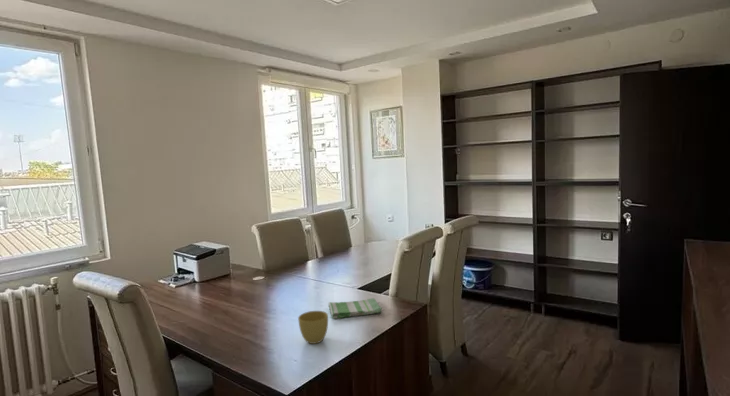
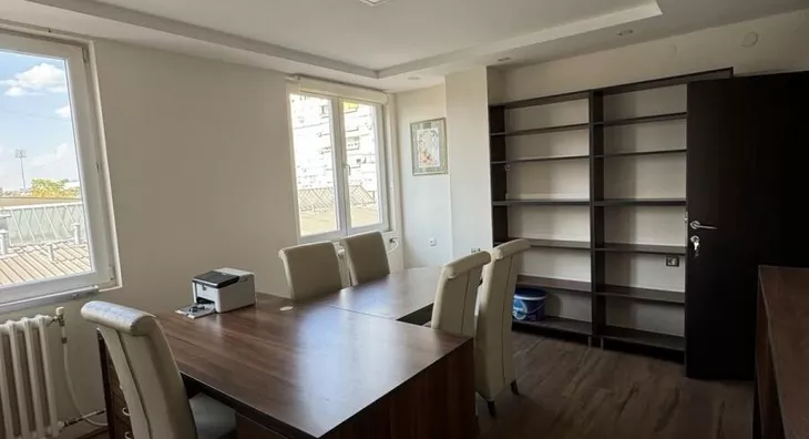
- dish towel [327,297,383,320]
- cup [297,310,329,345]
